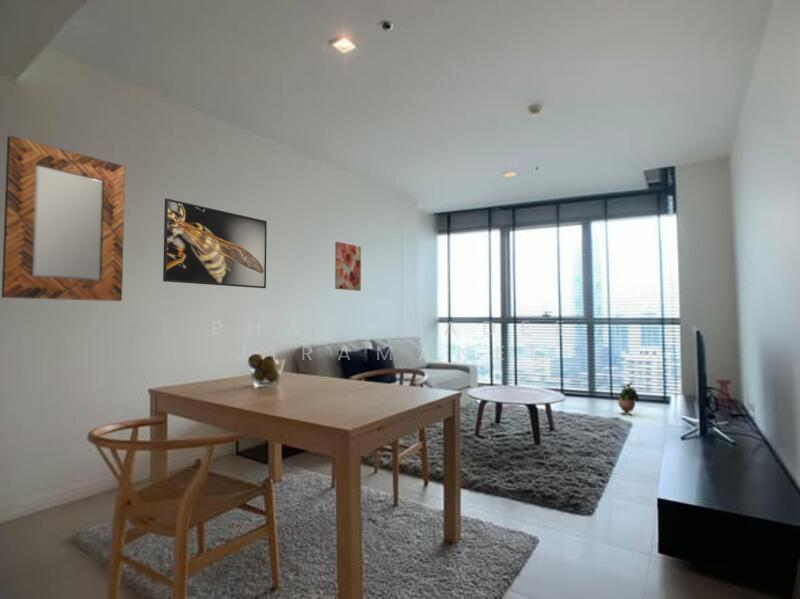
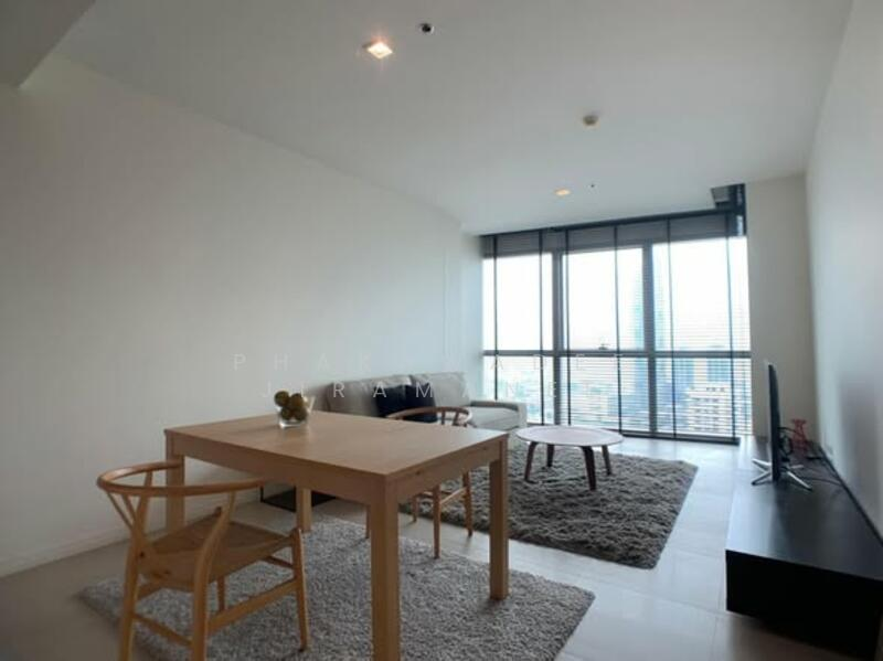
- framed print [162,197,268,289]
- home mirror [1,135,126,302]
- wall art [334,241,362,292]
- potted plant [617,381,640,417]
